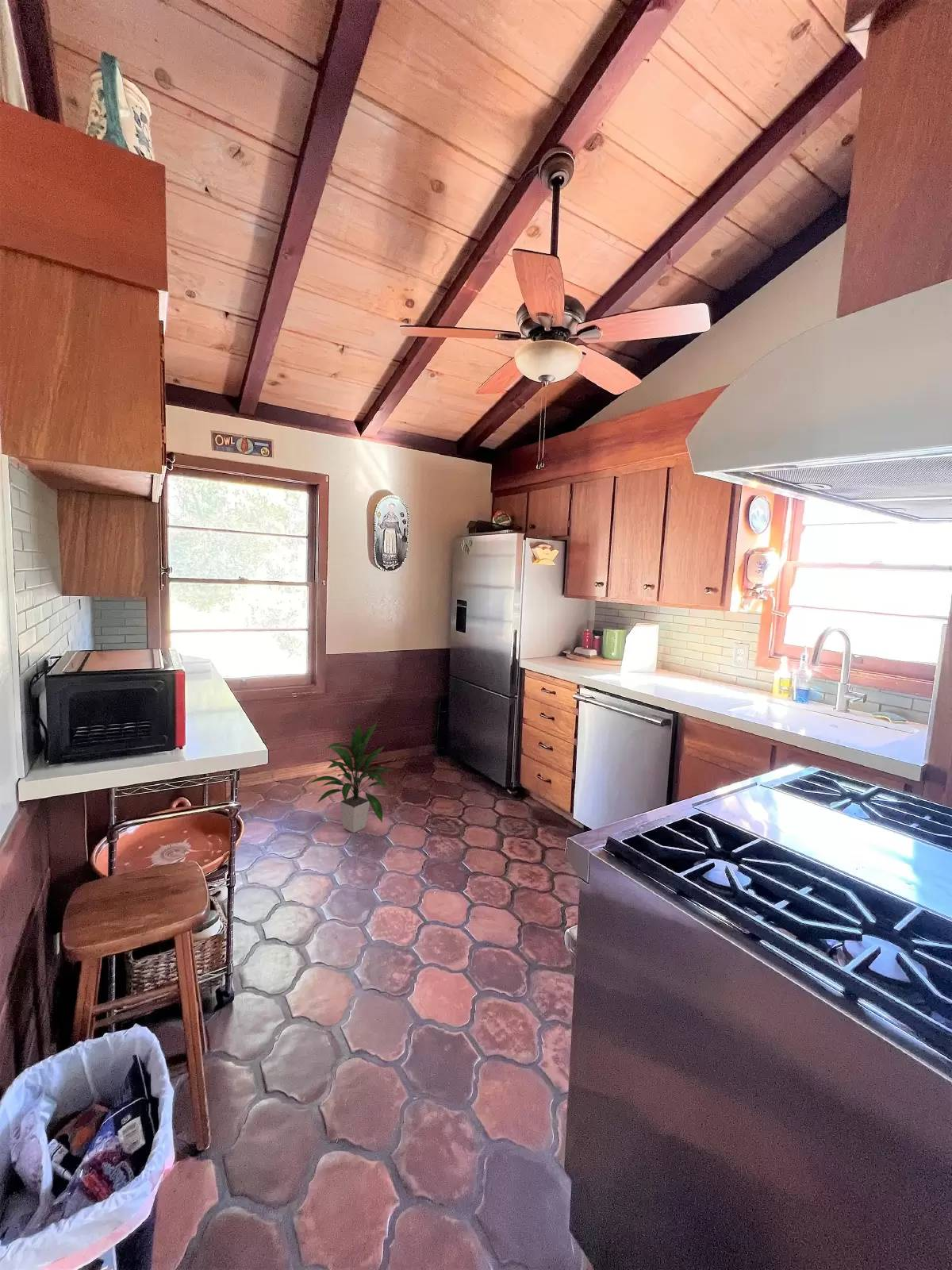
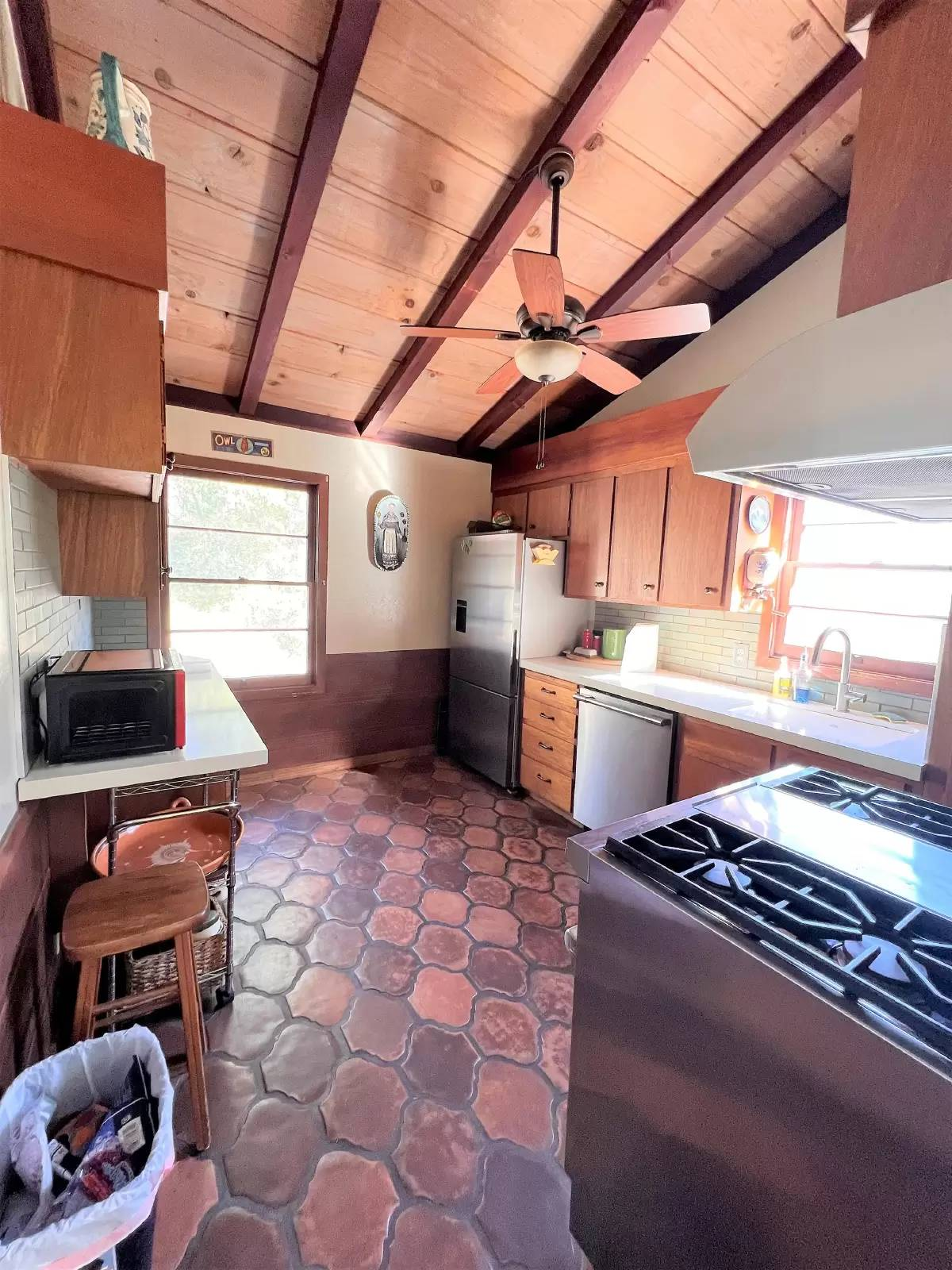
- indoor plant [308,722,393,833]
